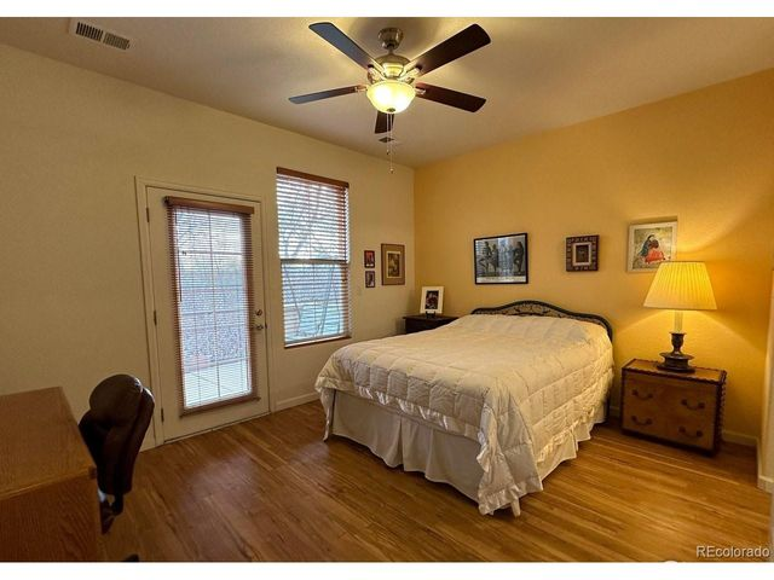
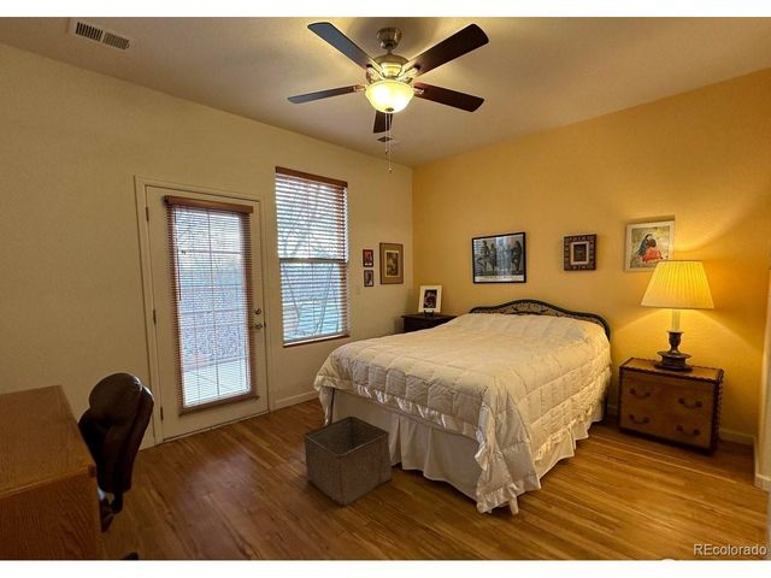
+ storage bin [301,415,394,508]
